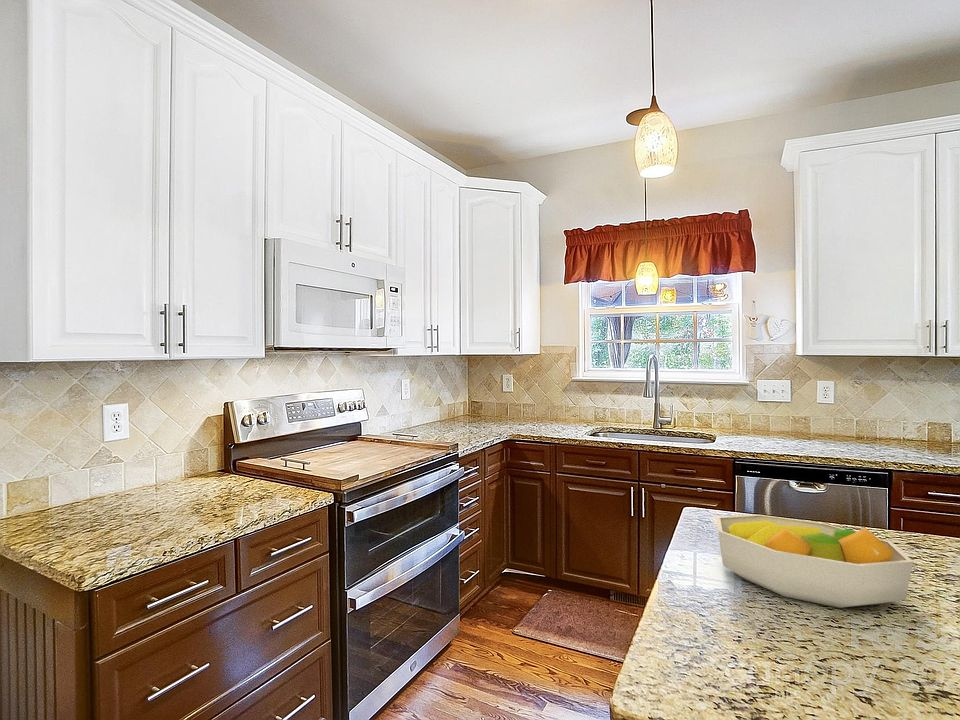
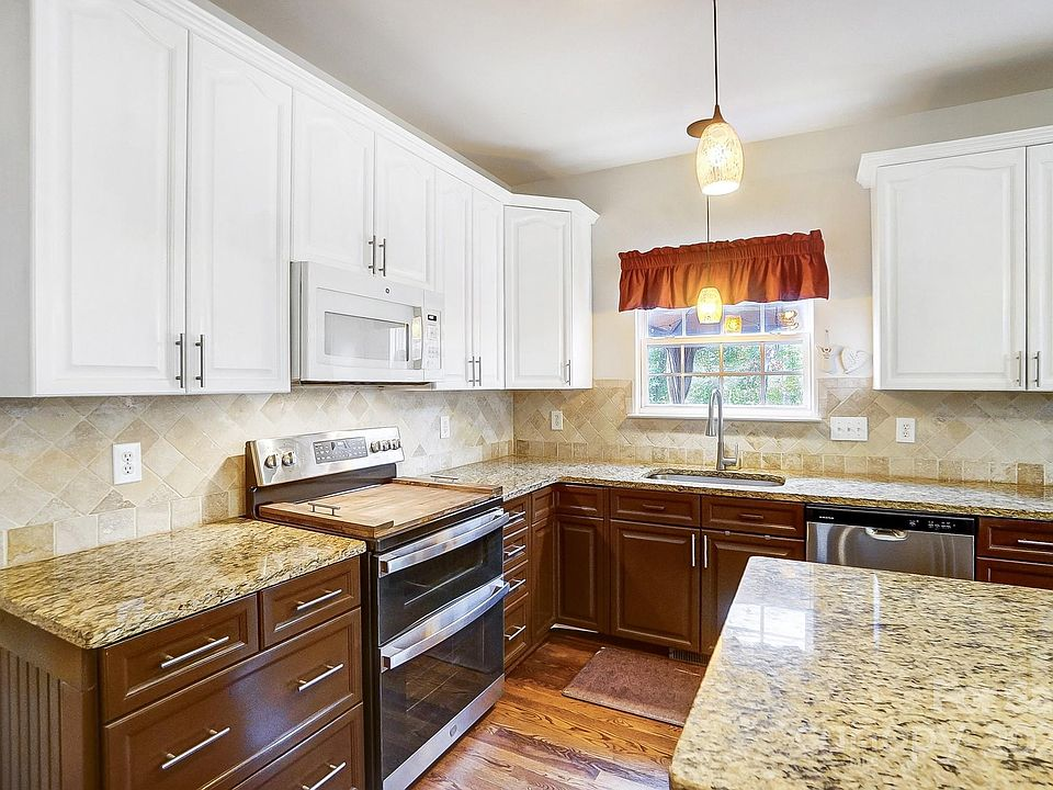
- fruit bowl [715,514,914,609]
